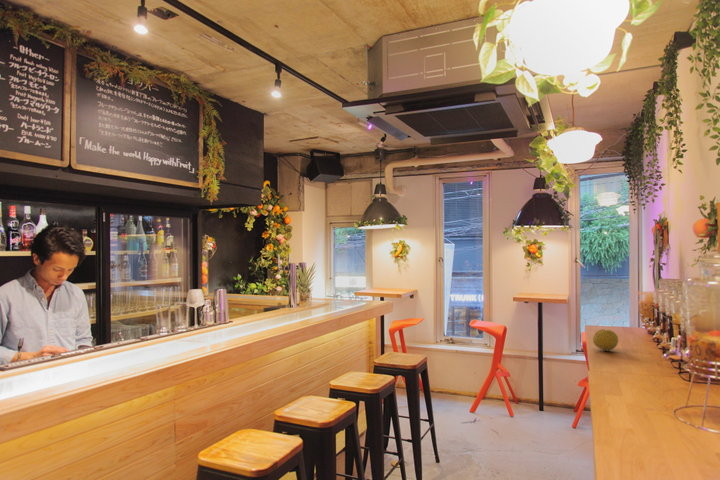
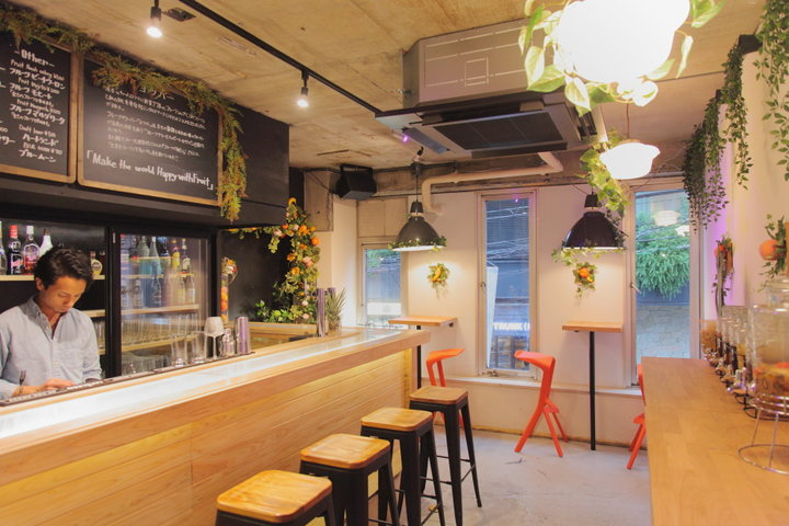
- fruit [592,328,619,351]
